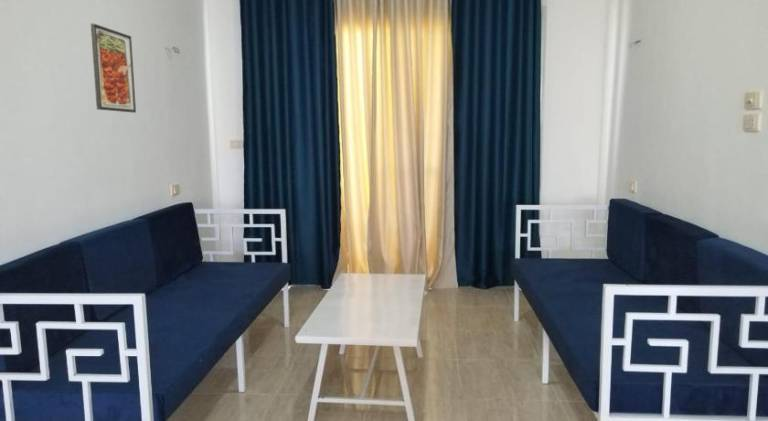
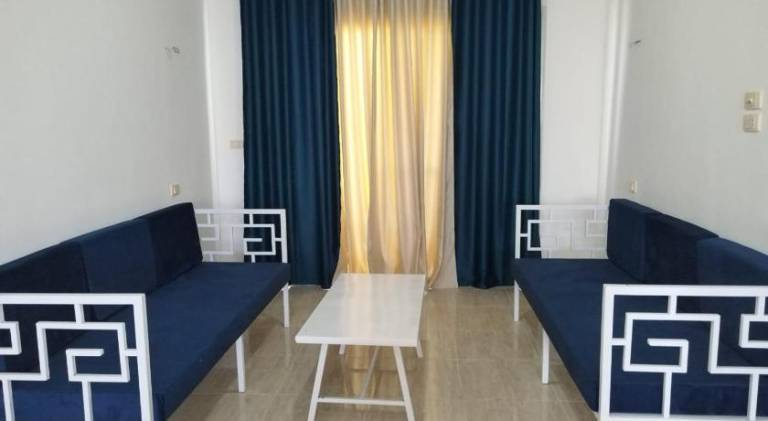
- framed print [90,23,137,114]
